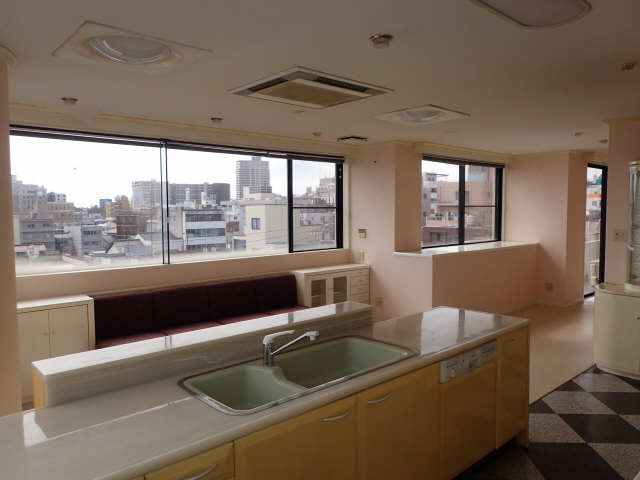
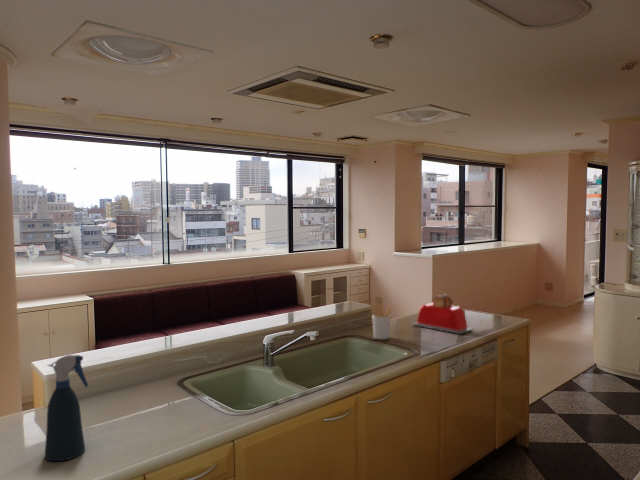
+ toaster [412,293,473,335]
+ spray bottle [44,354,89,462]
+ utensil holder [368,302,394,340]
